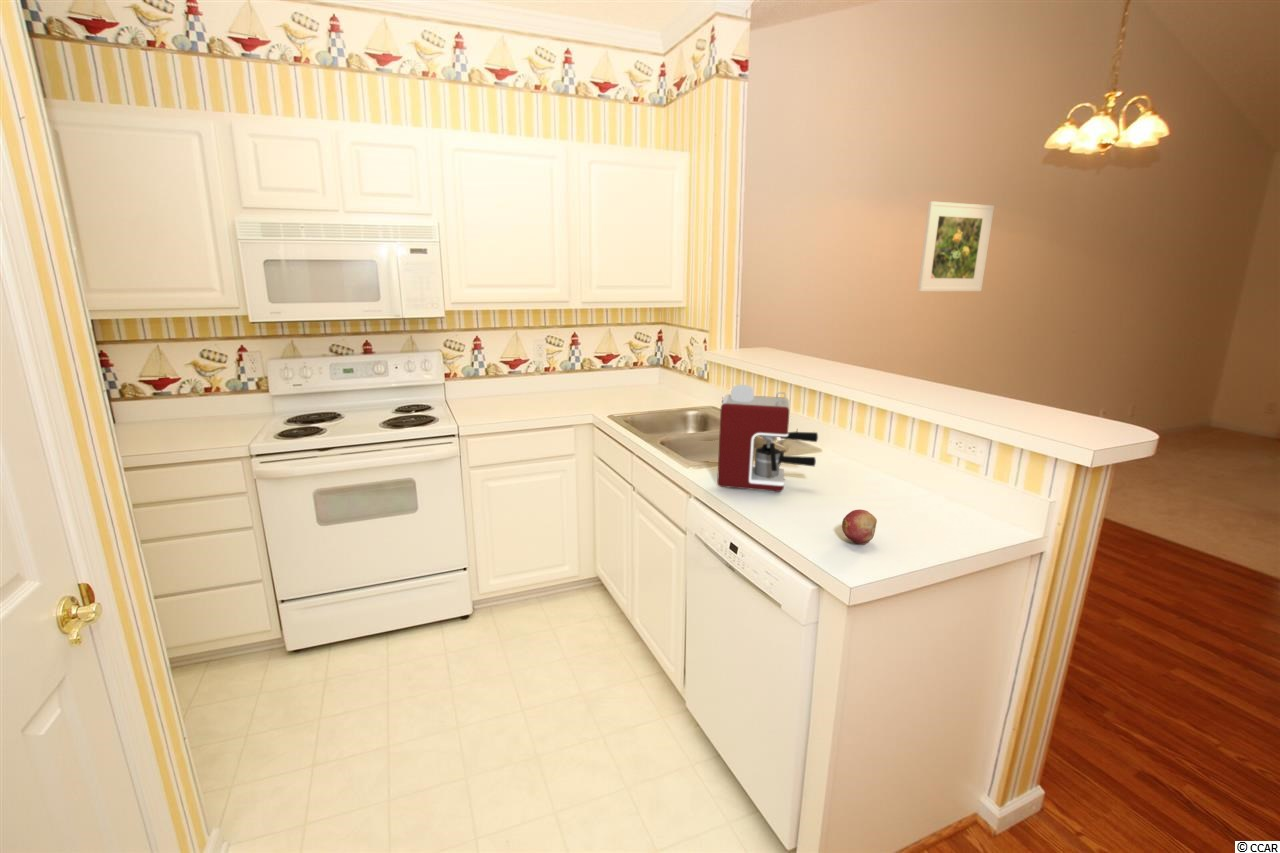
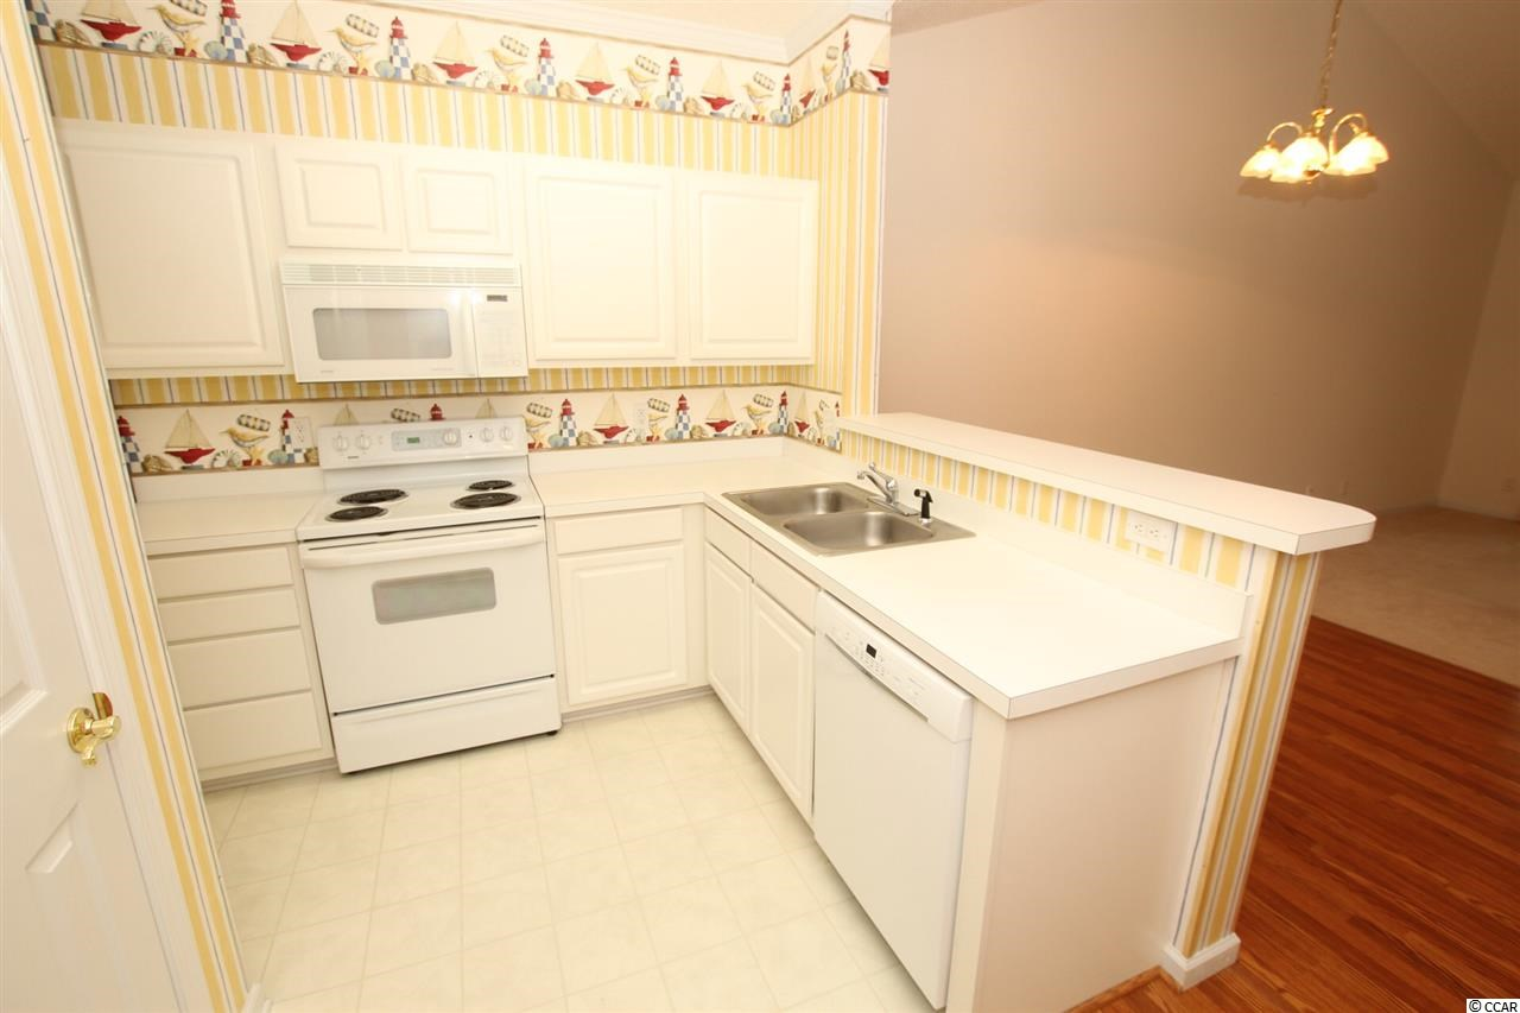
- fruit [841,509,878,545]
- coffee maker [716,383,819,493]
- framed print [917,200,995,292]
